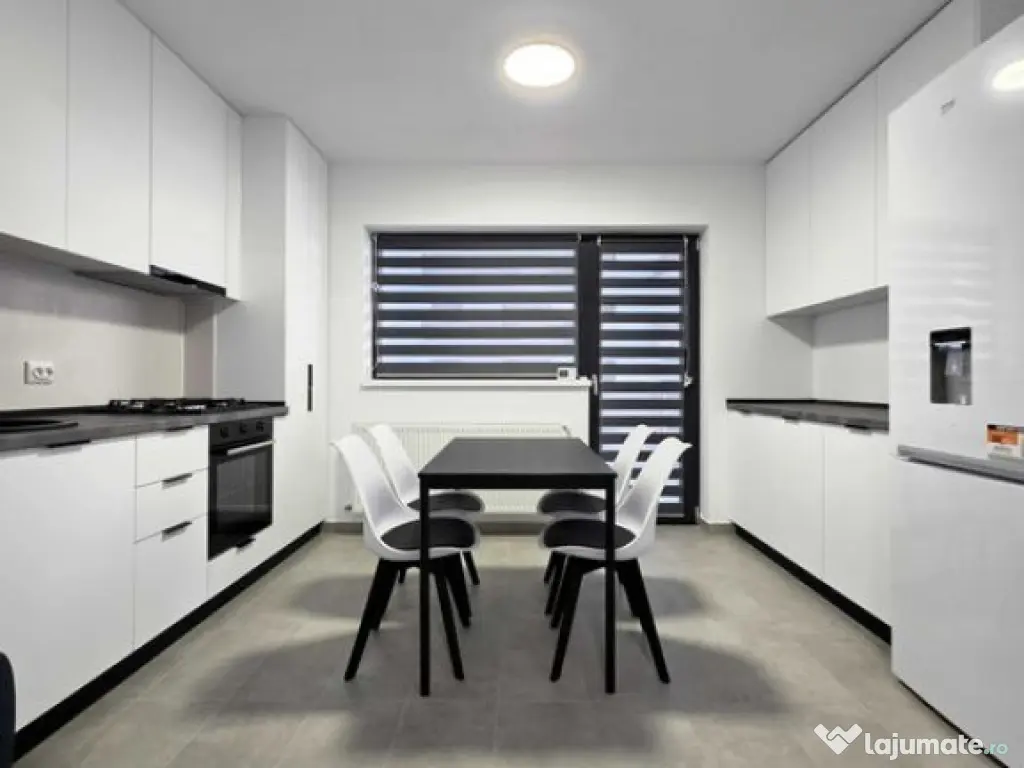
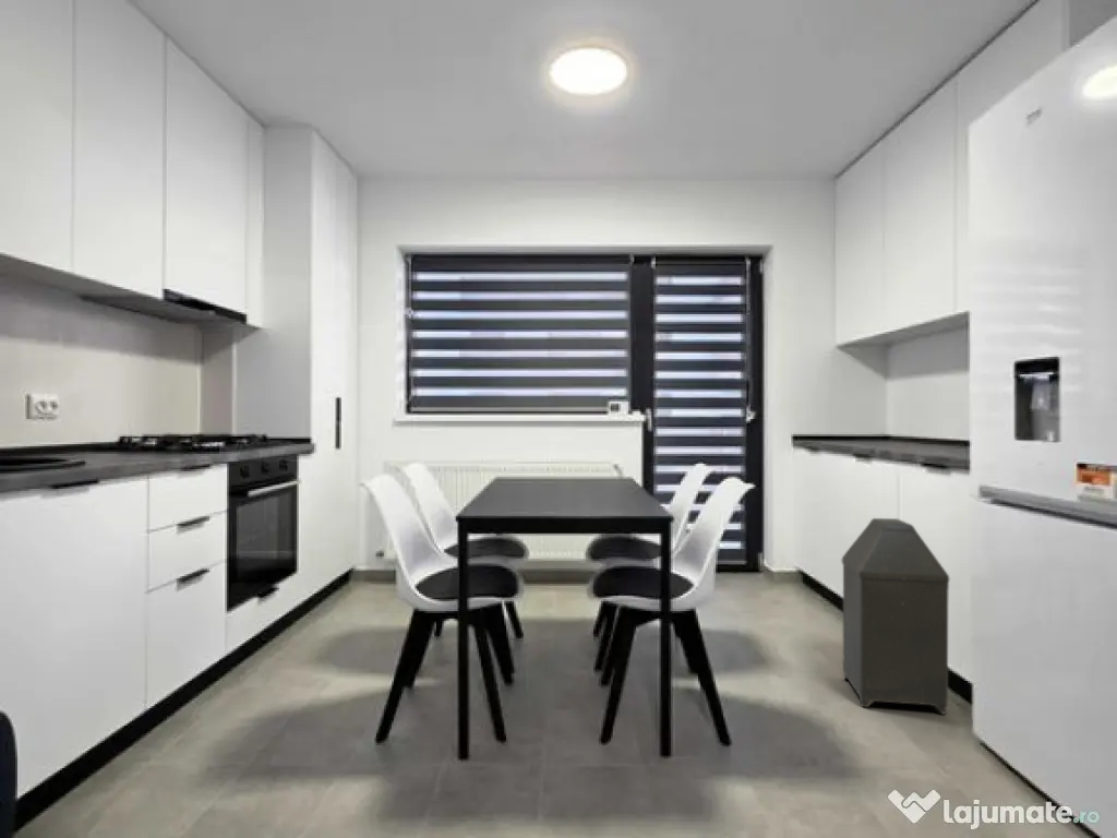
+ trash can [841,517,950,716]
